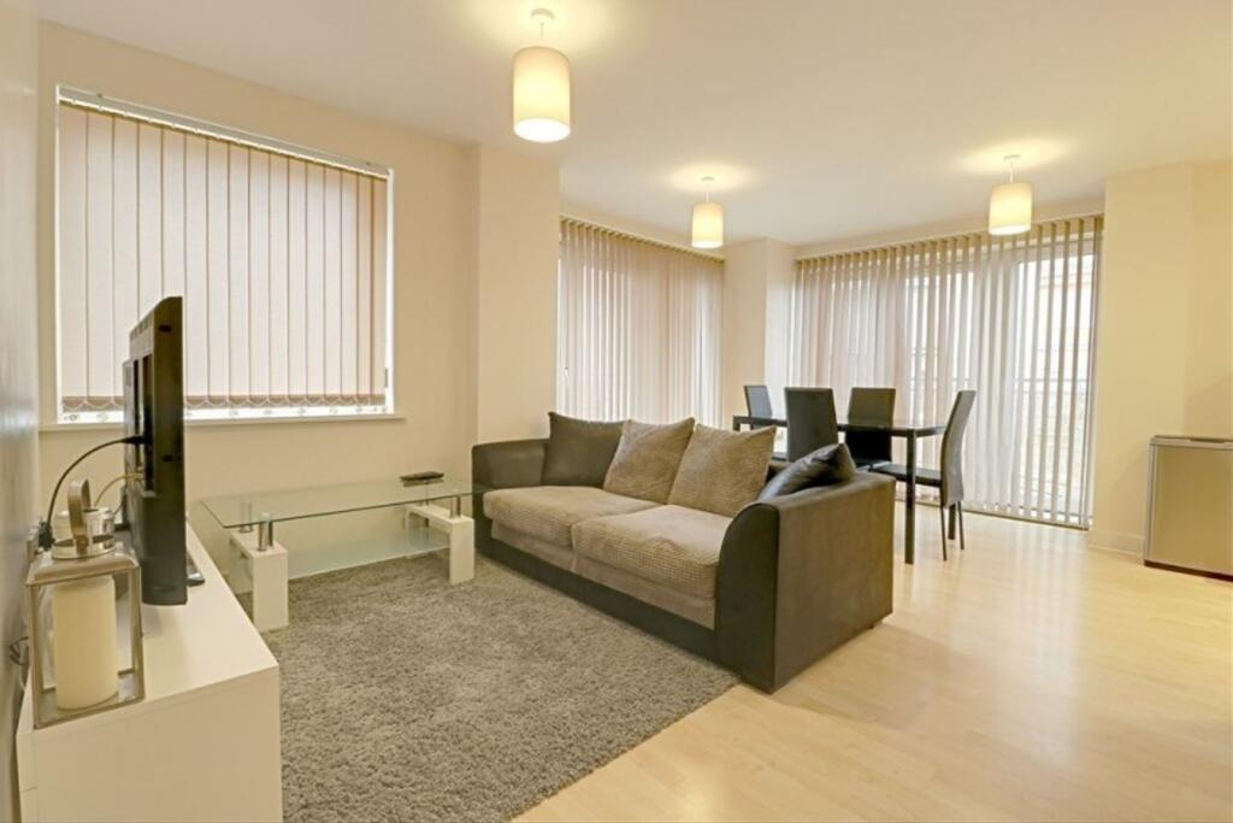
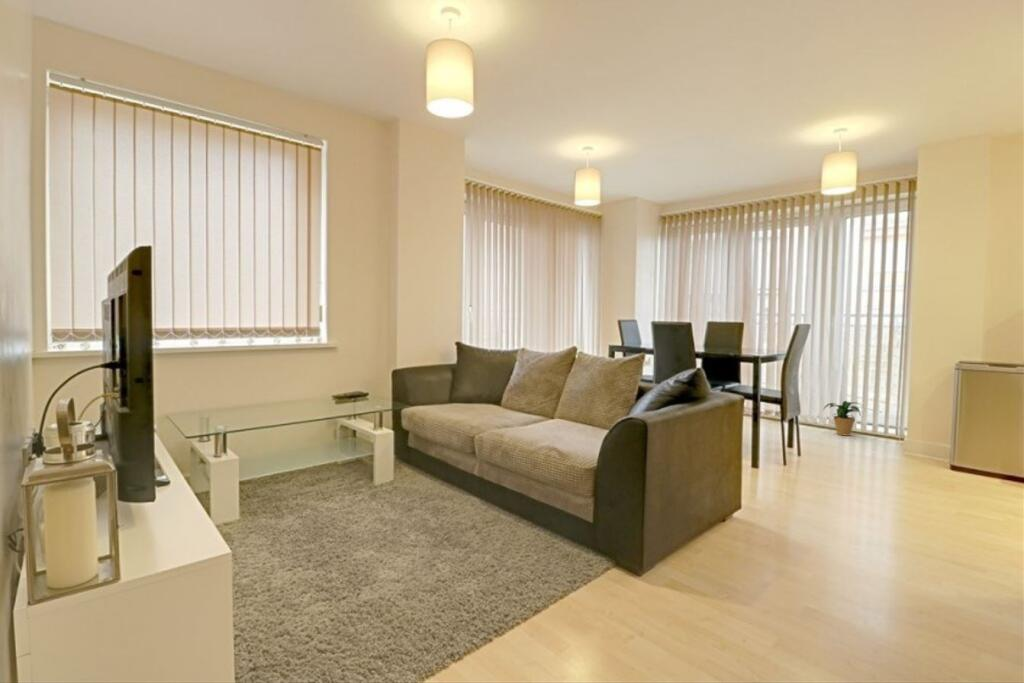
+ potted plant [822,400,867,437]
